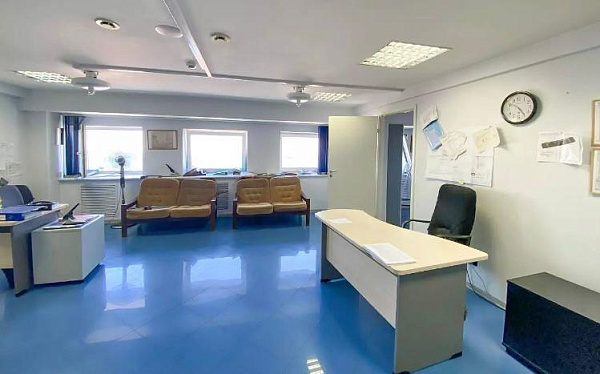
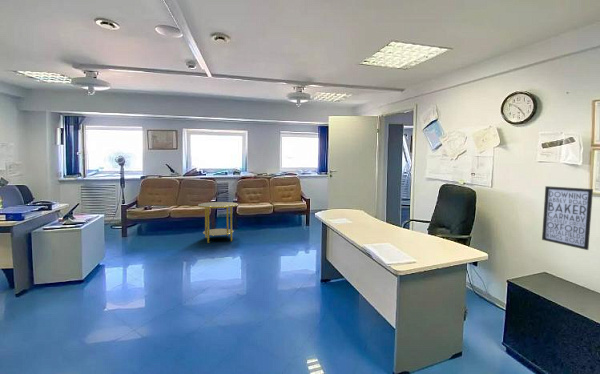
+ side table [197,201,239,244]
+ wall art [541,185,594,251]
